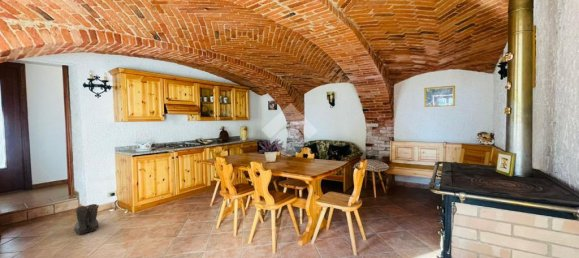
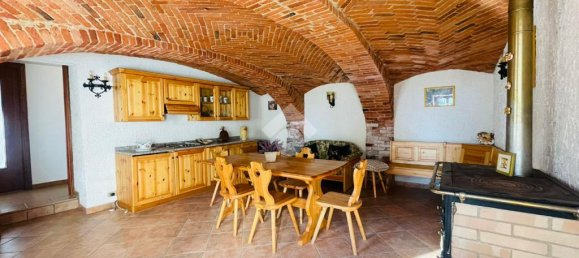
- boots [73,203,100,236]
